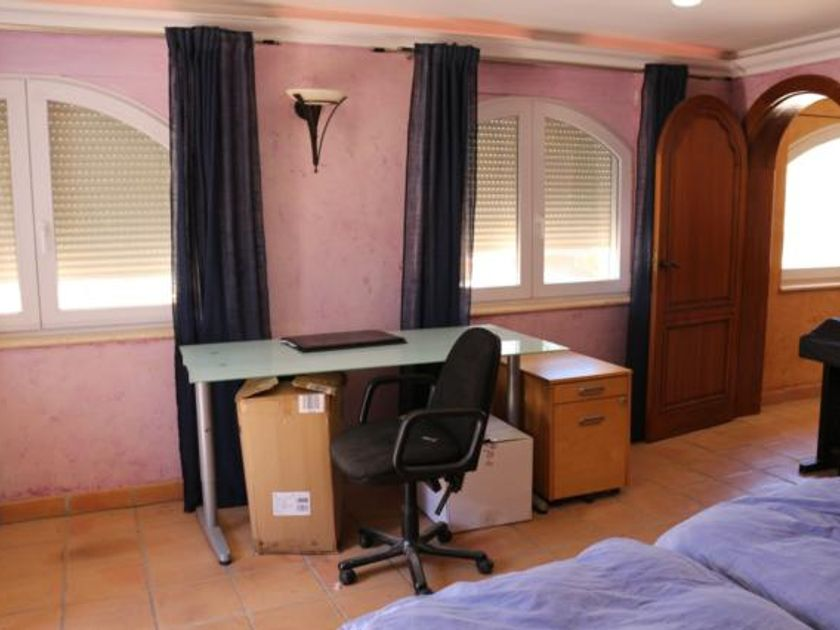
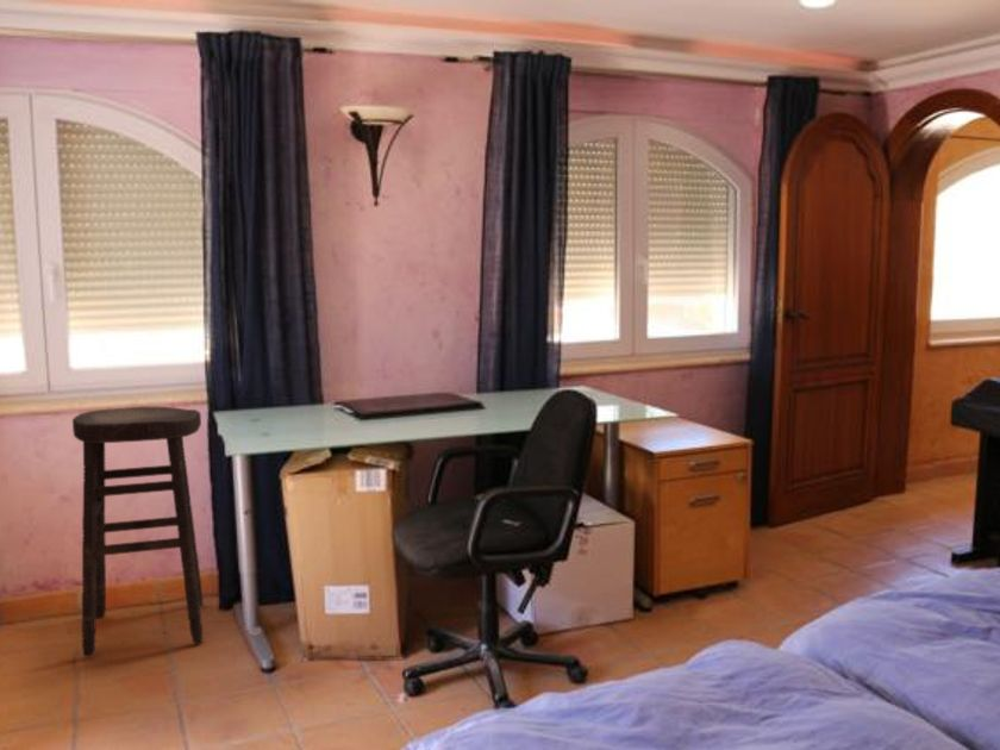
+ stool [71,406,204,657]
